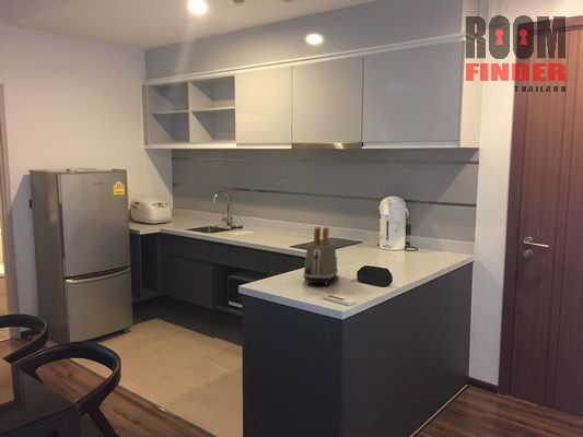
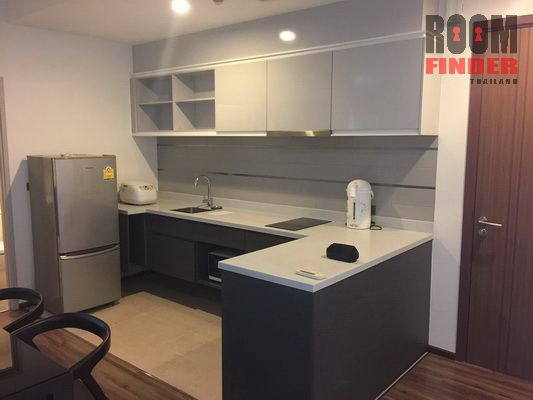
- toaster [302,225,339,286]
